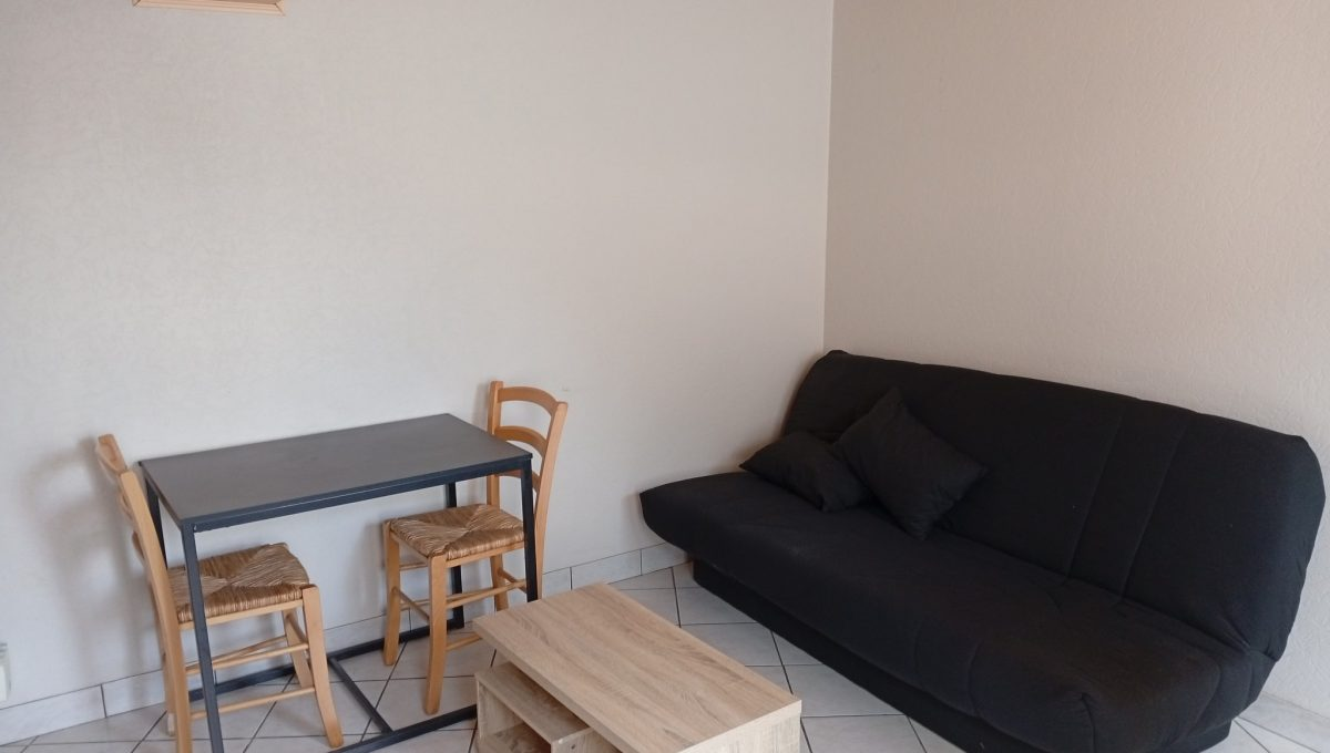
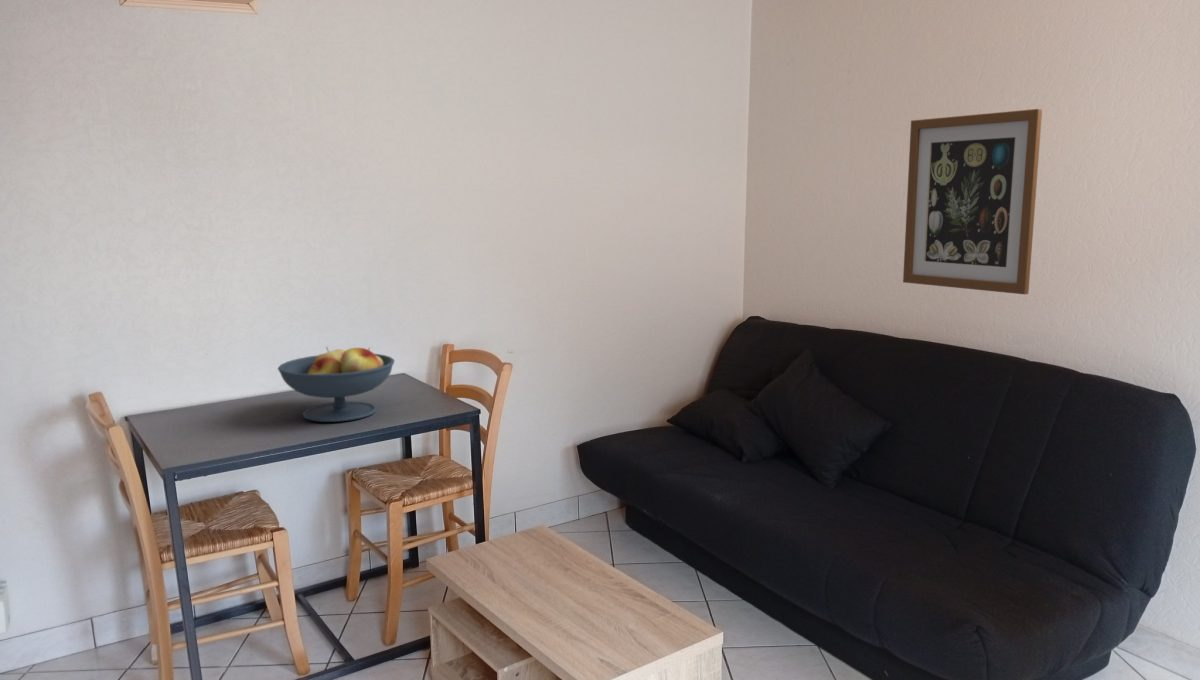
+ wall art [902,108,1043,295]
+ fruit bowl [277,346,395,423]
